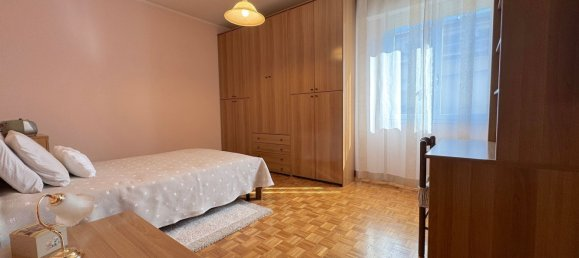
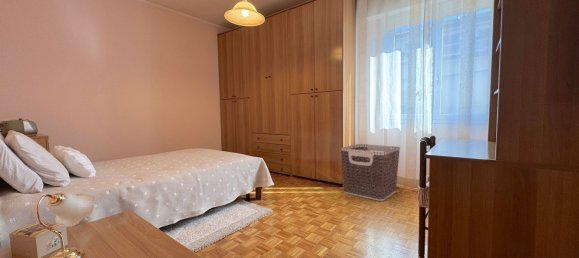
+ clothes hamper [340,143,401,202]
